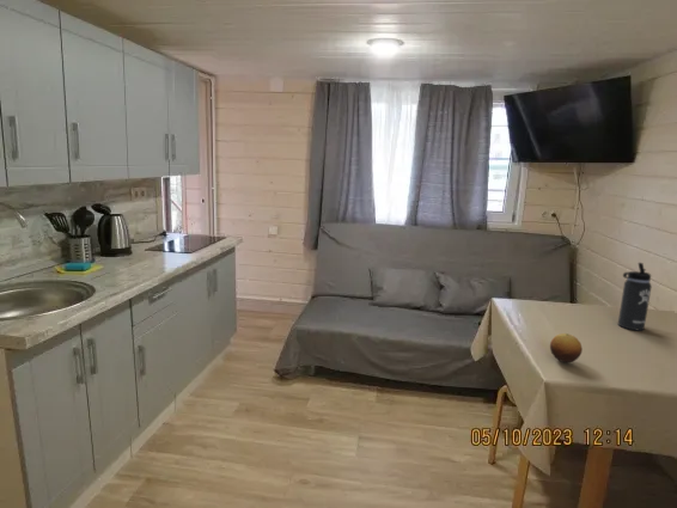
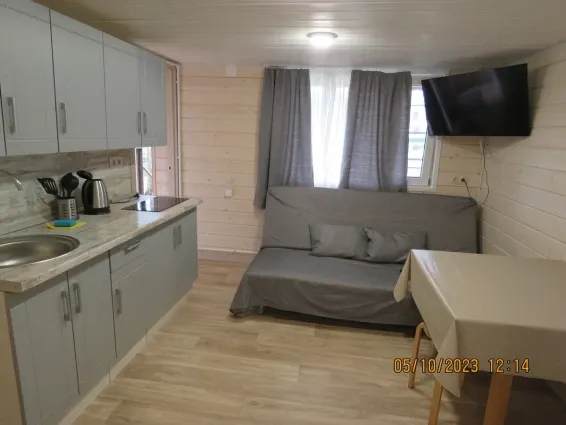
- thermos bottle [617,262,653,331]
- fruit [549,332,584,363]
